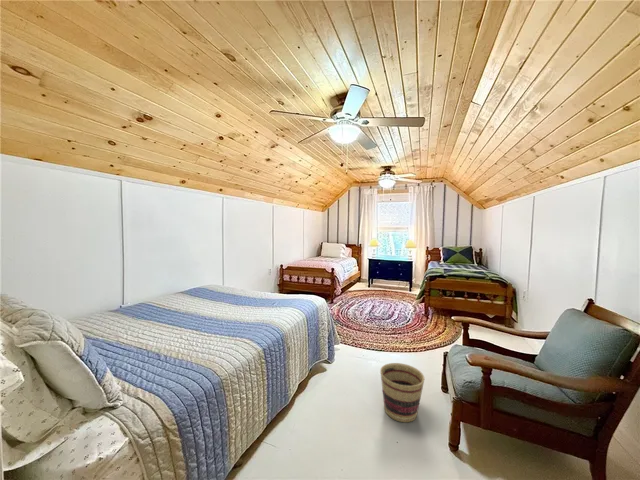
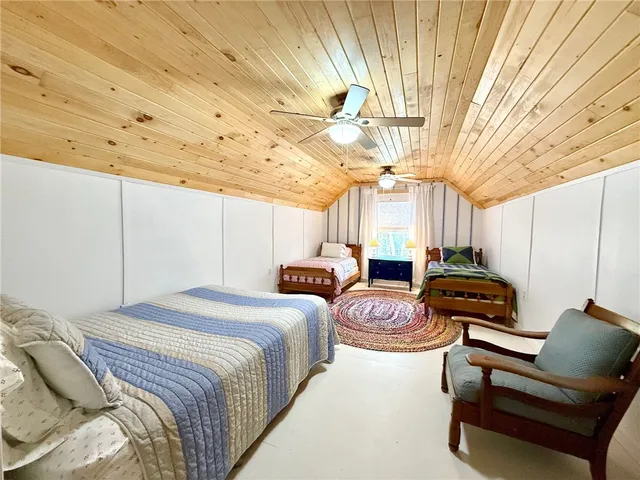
- basket [379,362,425,423]
